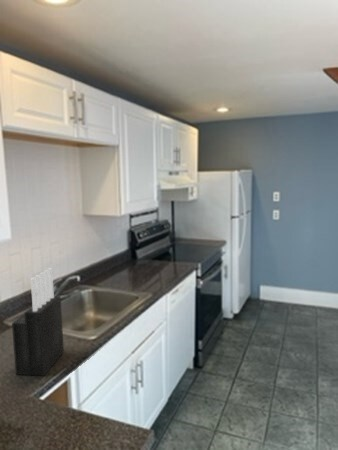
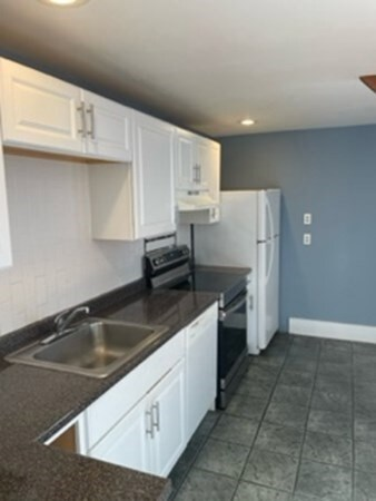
- knife block [11,267,65,377]
